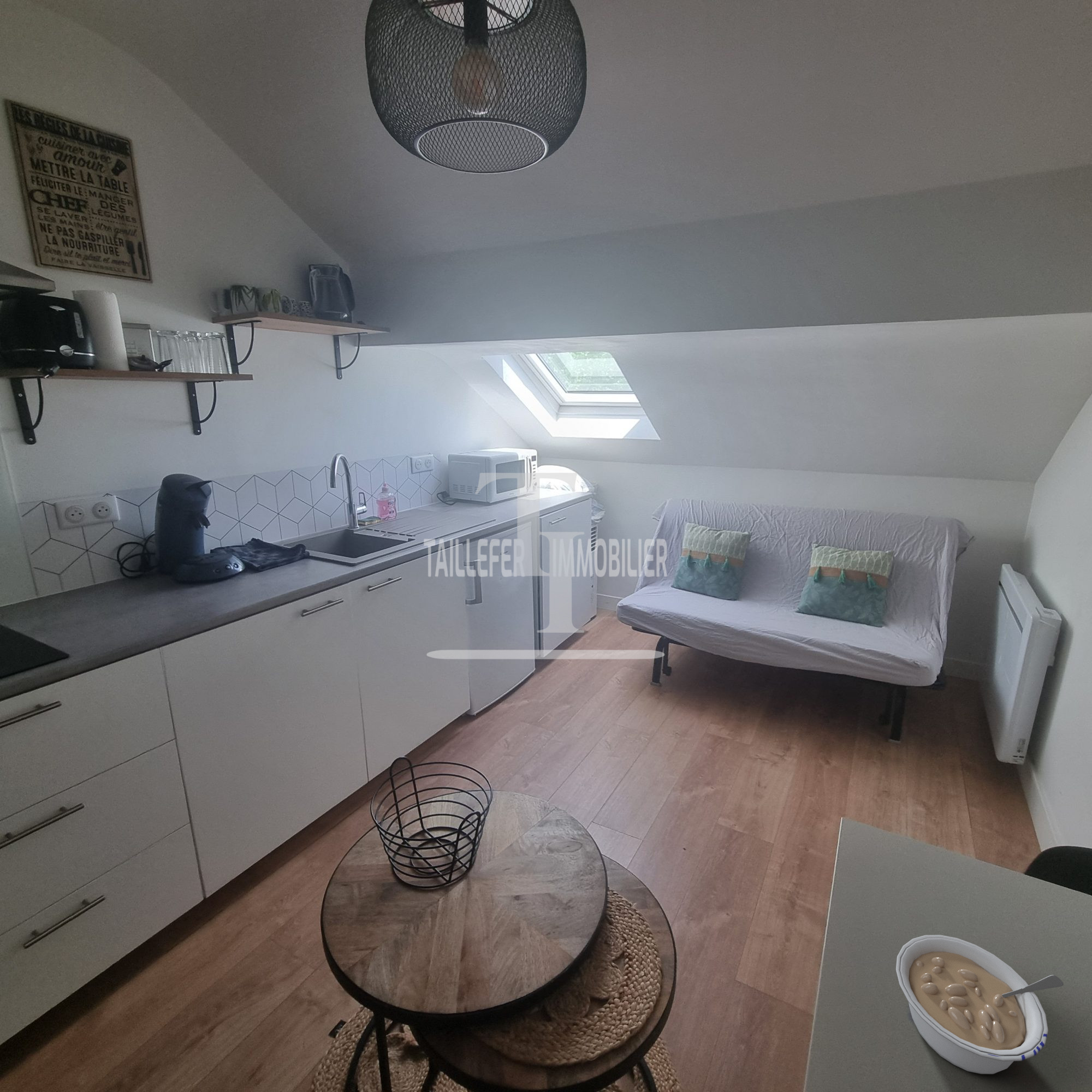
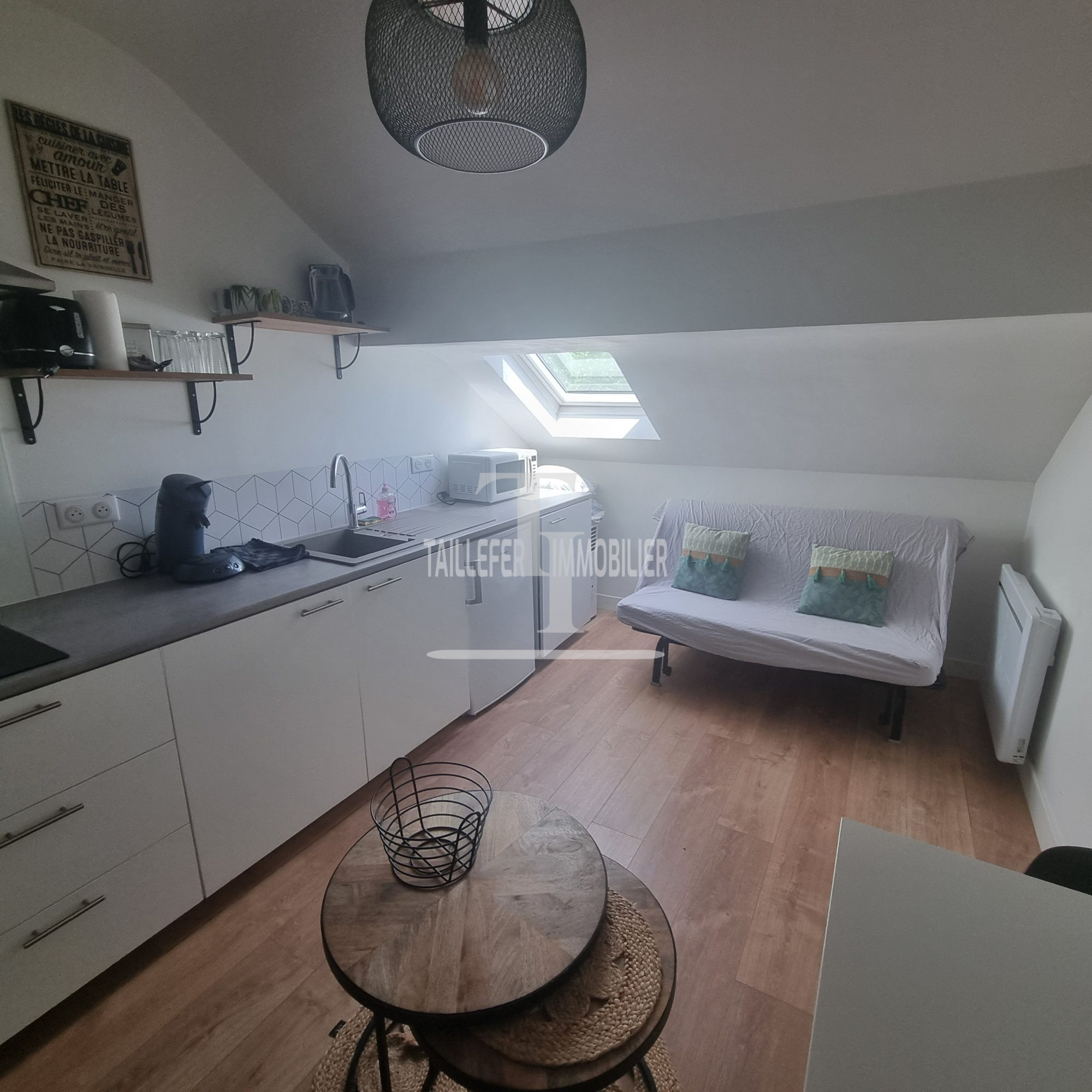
- legume [895,934,1064,1075]
